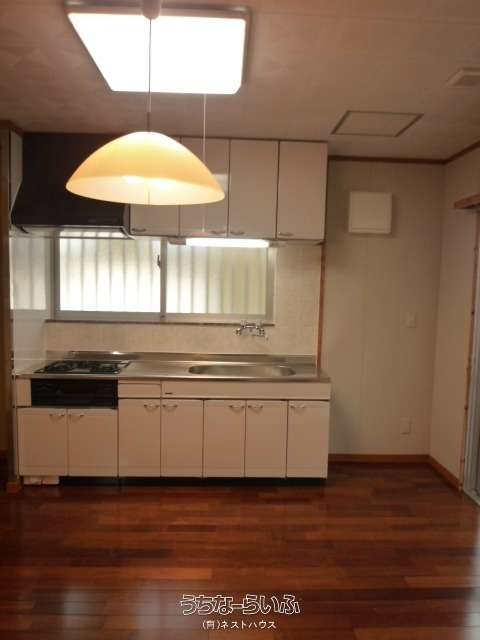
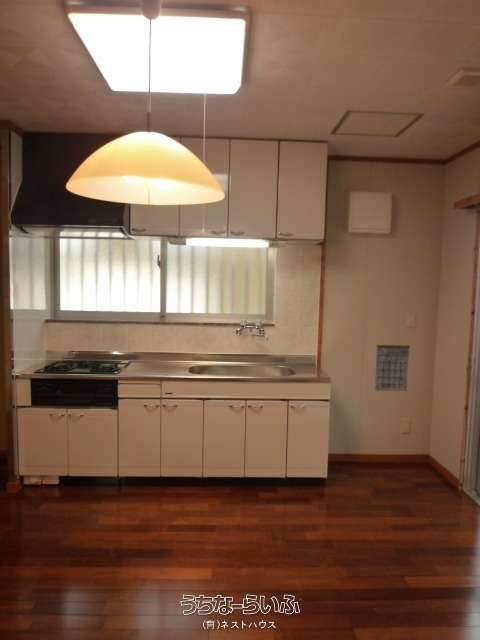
+ calendar [374,335,411,392]
